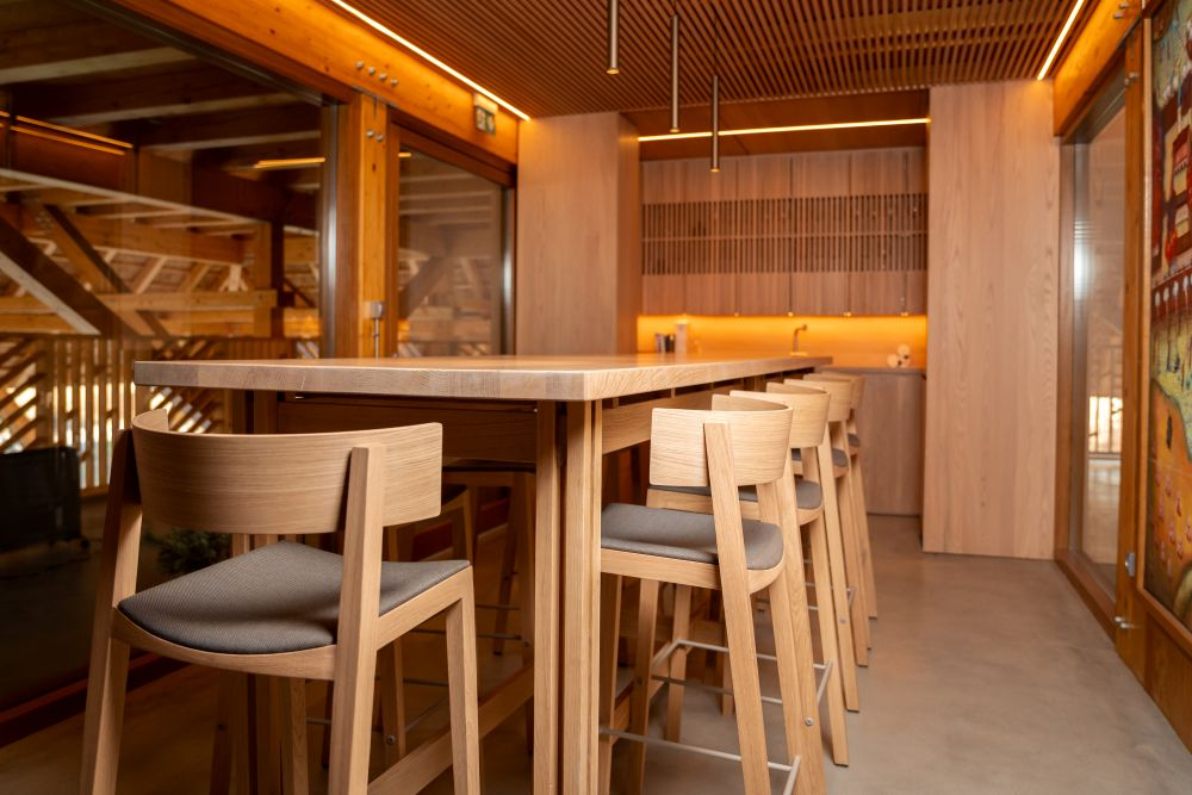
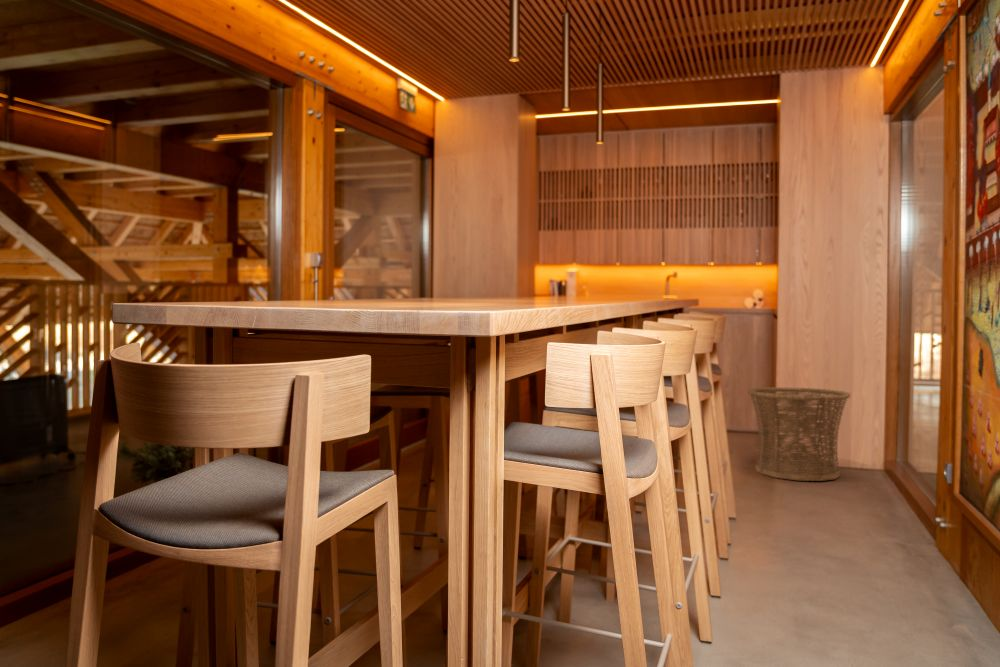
+ basket [747,386,851,482]
